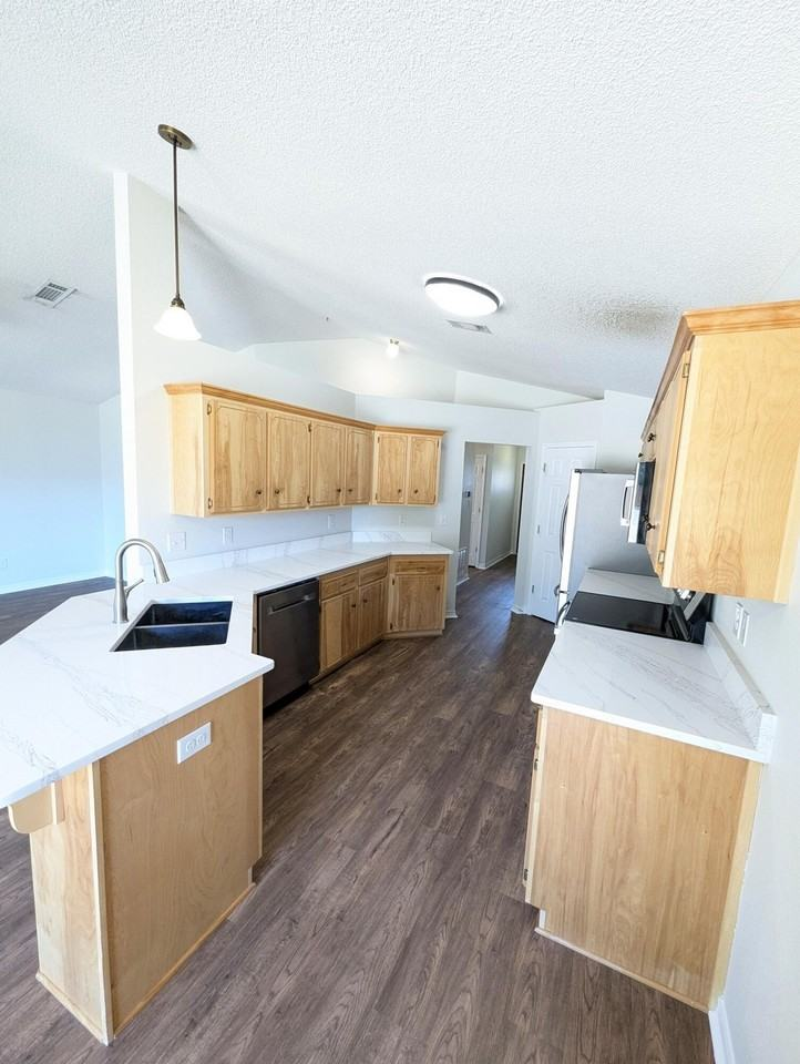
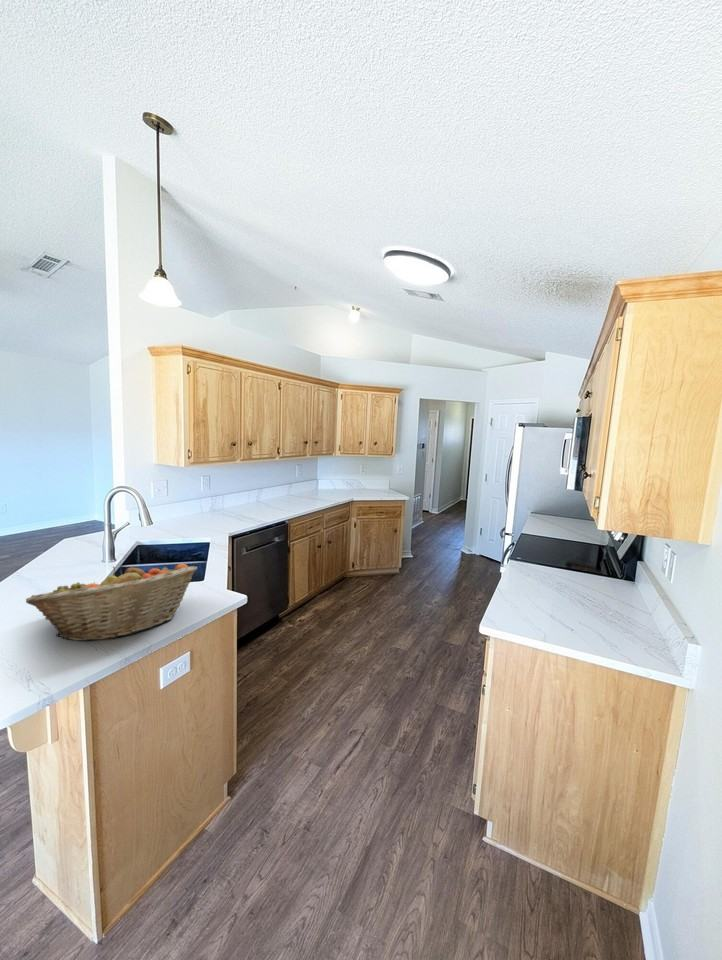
+ fruit basket [25,563,198,642]
